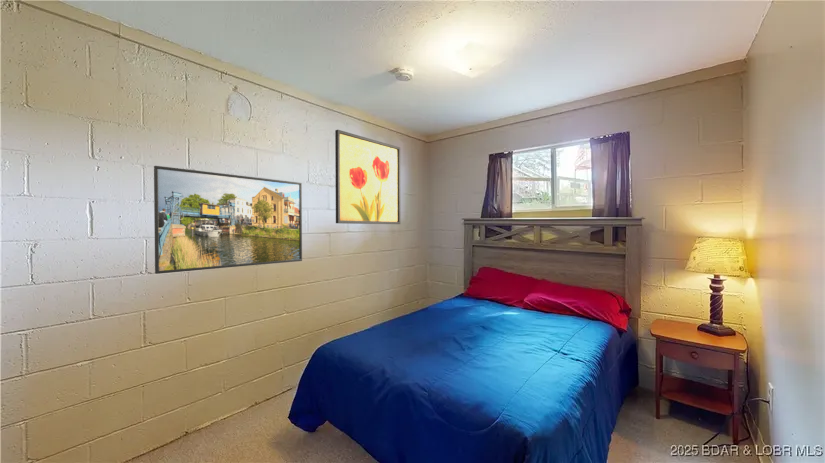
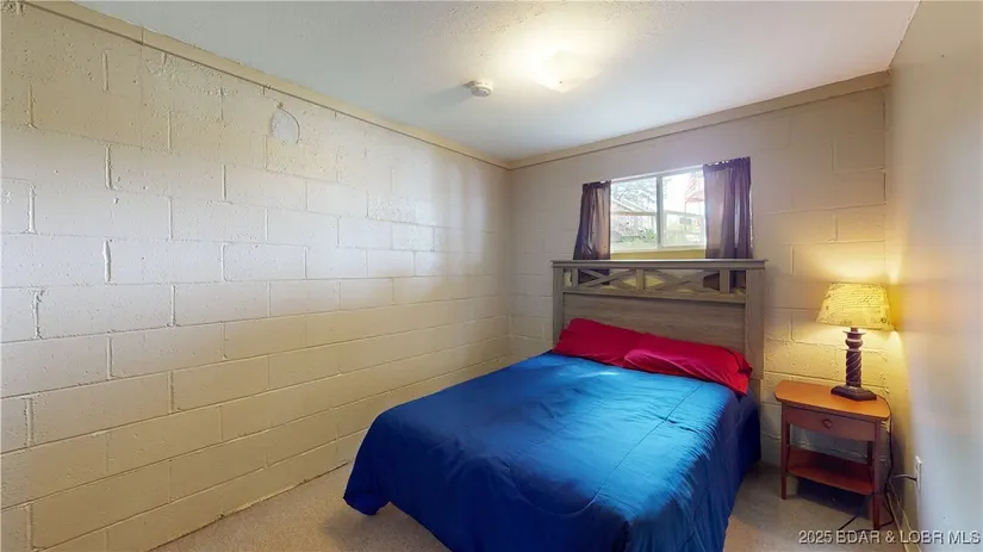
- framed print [153,165,303,275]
- wall art [334,129,401,225]
